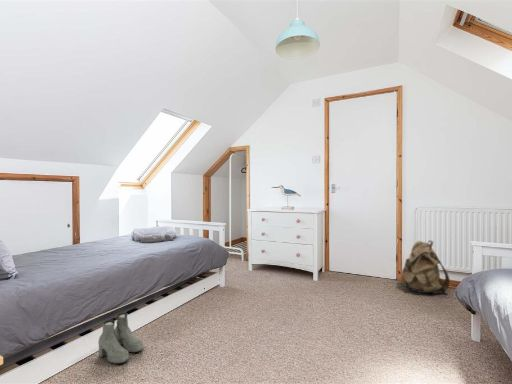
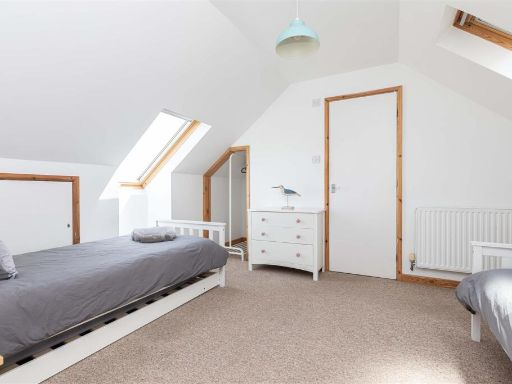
- backpack [401,240,451,295]
- boots [97,312,144,365]
